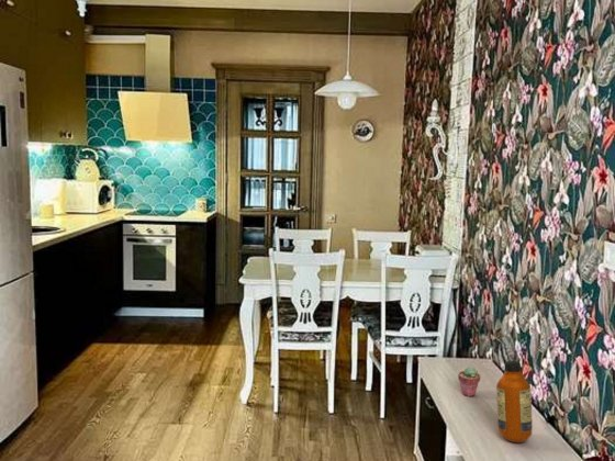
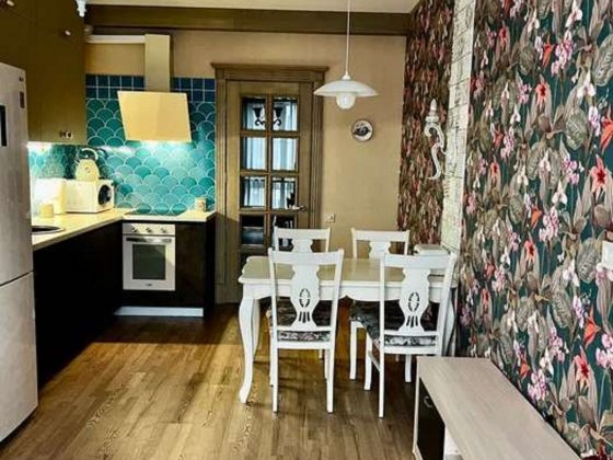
- potted succulent [457,366,481,397]
- bottle [495,360,534,443]
